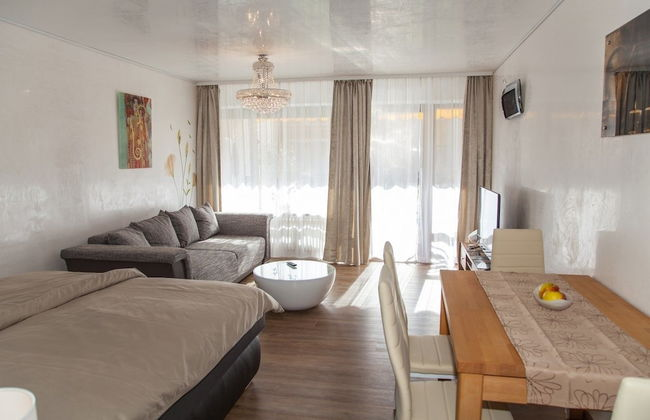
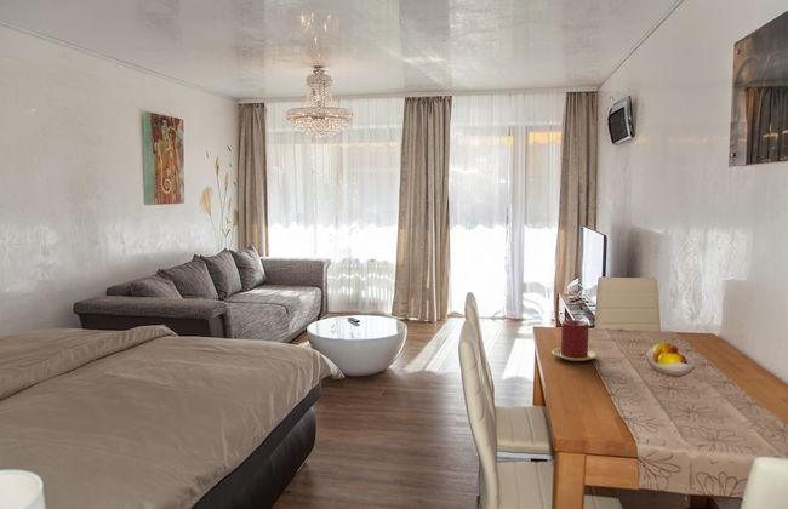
+ candle [550,319,598,362]
